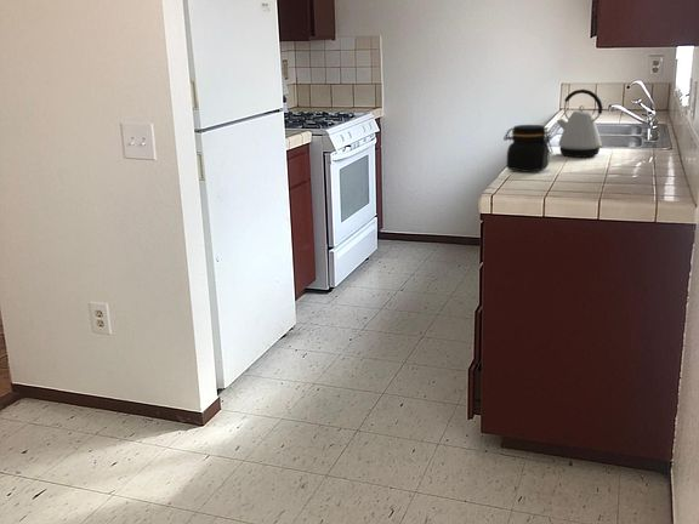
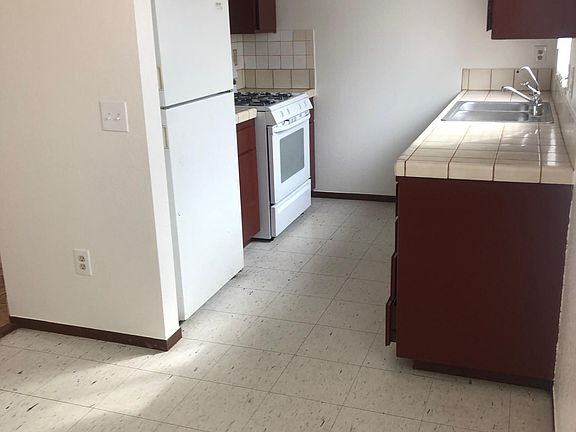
- jar [502,124,555,173]
- kettle [556,89,604,159]
